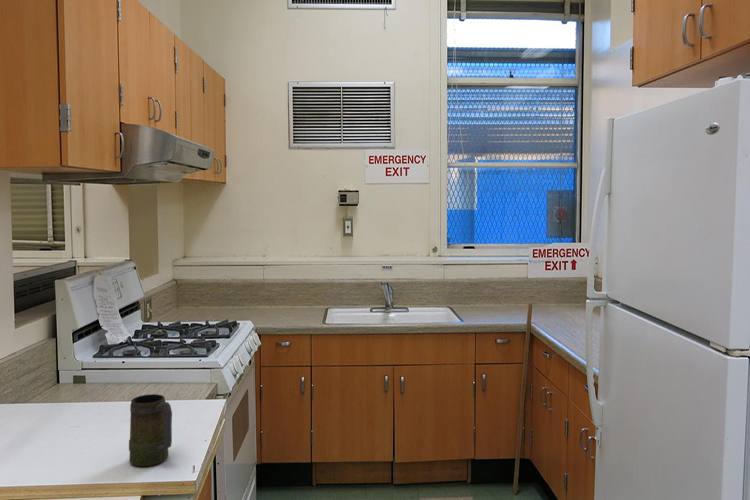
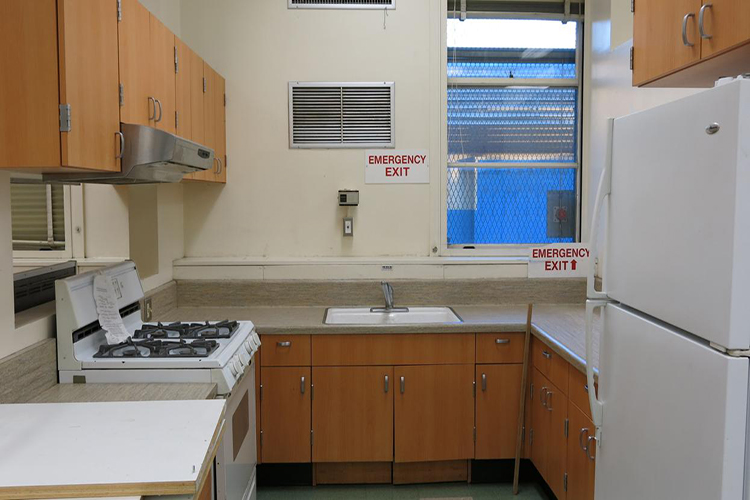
- mug [128,393,173,467]
